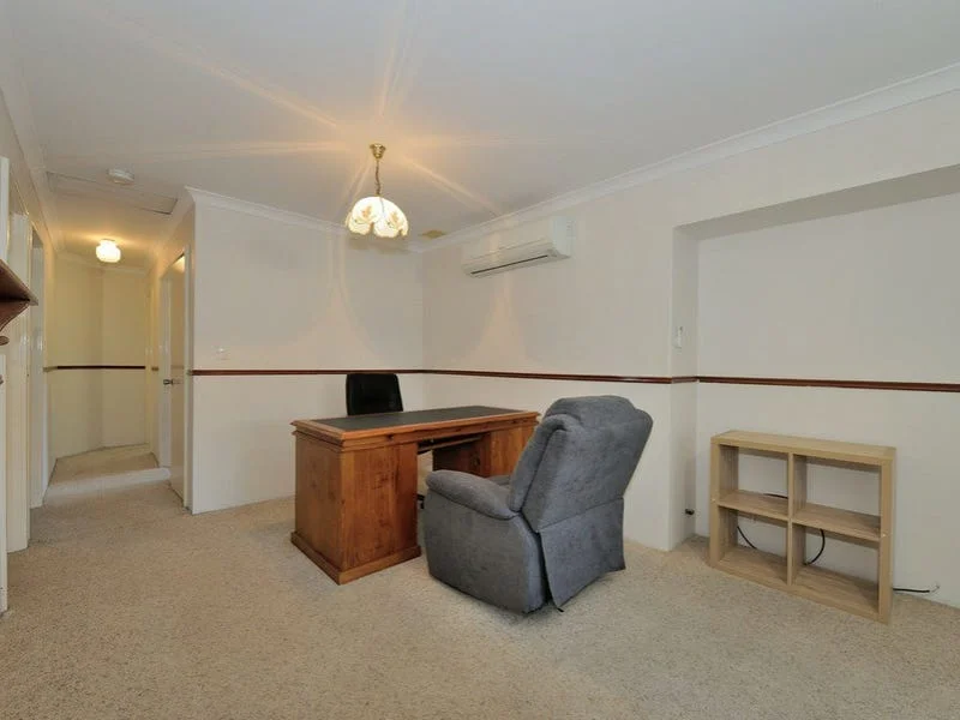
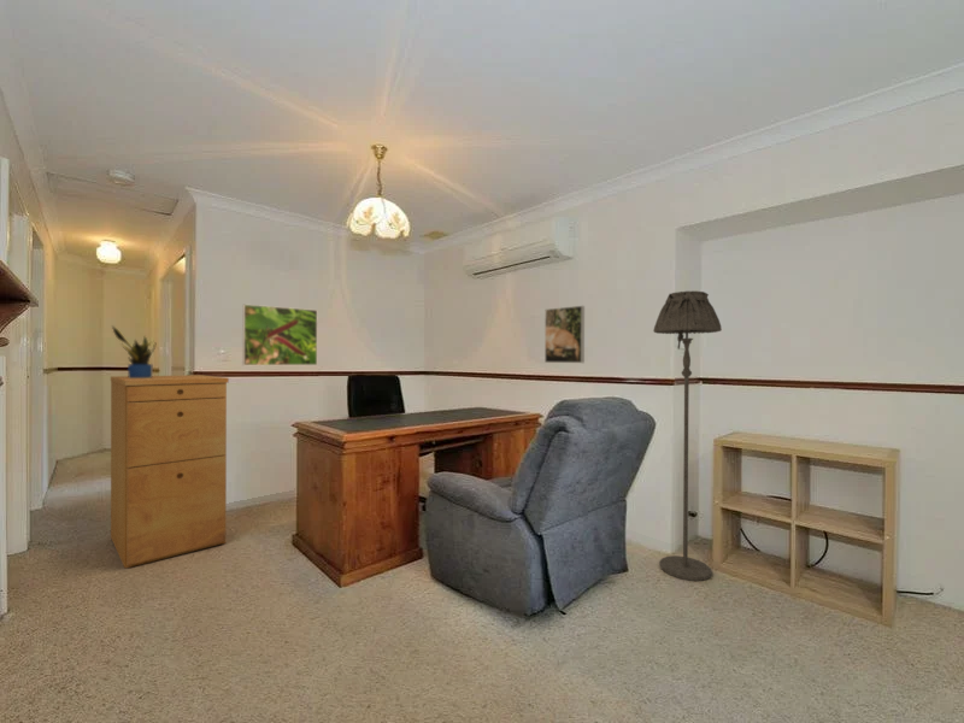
+ floor lamp [652,289,723,582]
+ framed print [241,304,318,366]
+ potted plant [111,324,157,378]
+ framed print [543,305,586,364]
+ filing cabinet [110,374,230,569]
